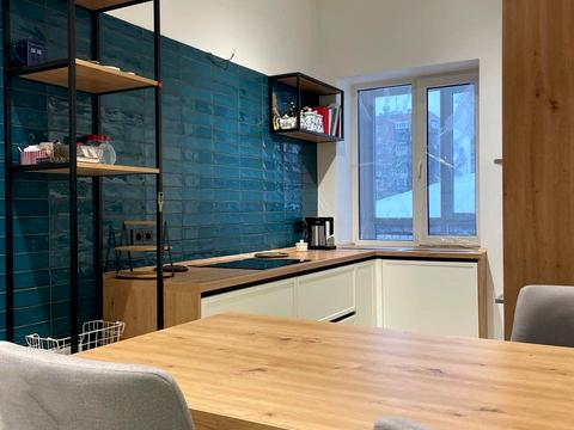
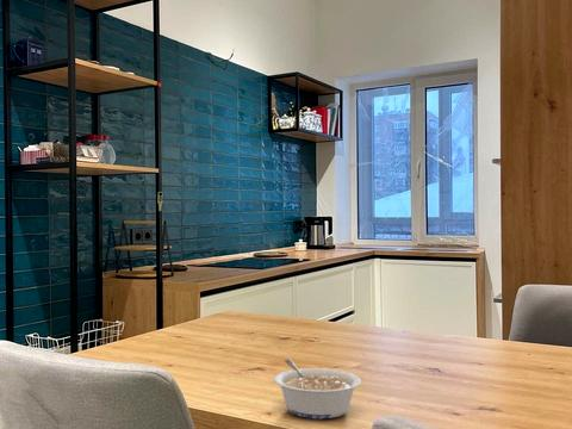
+ legume [273,358,362,419]
